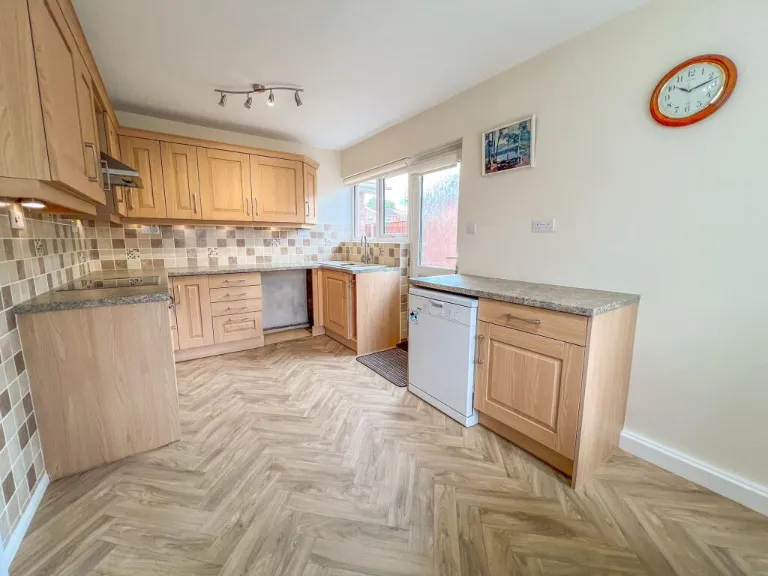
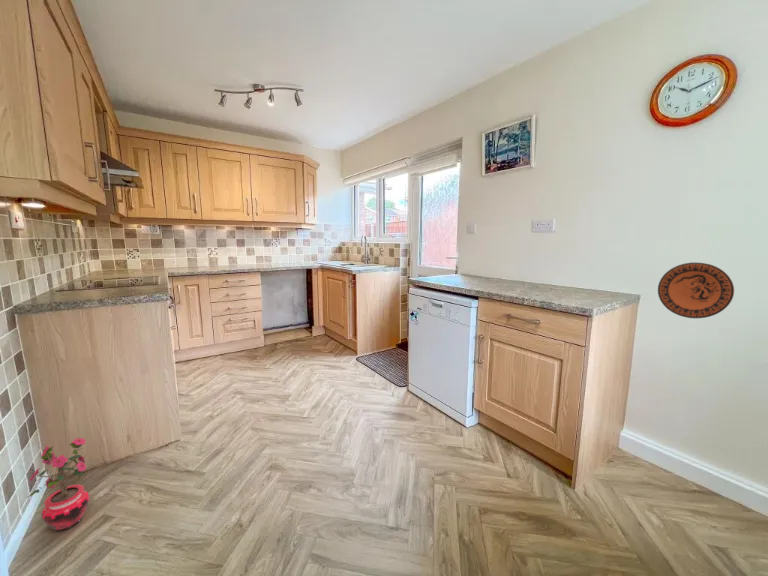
+ decorative plate [657,262,735,319]
+ potted plant [26,437,91,532]
